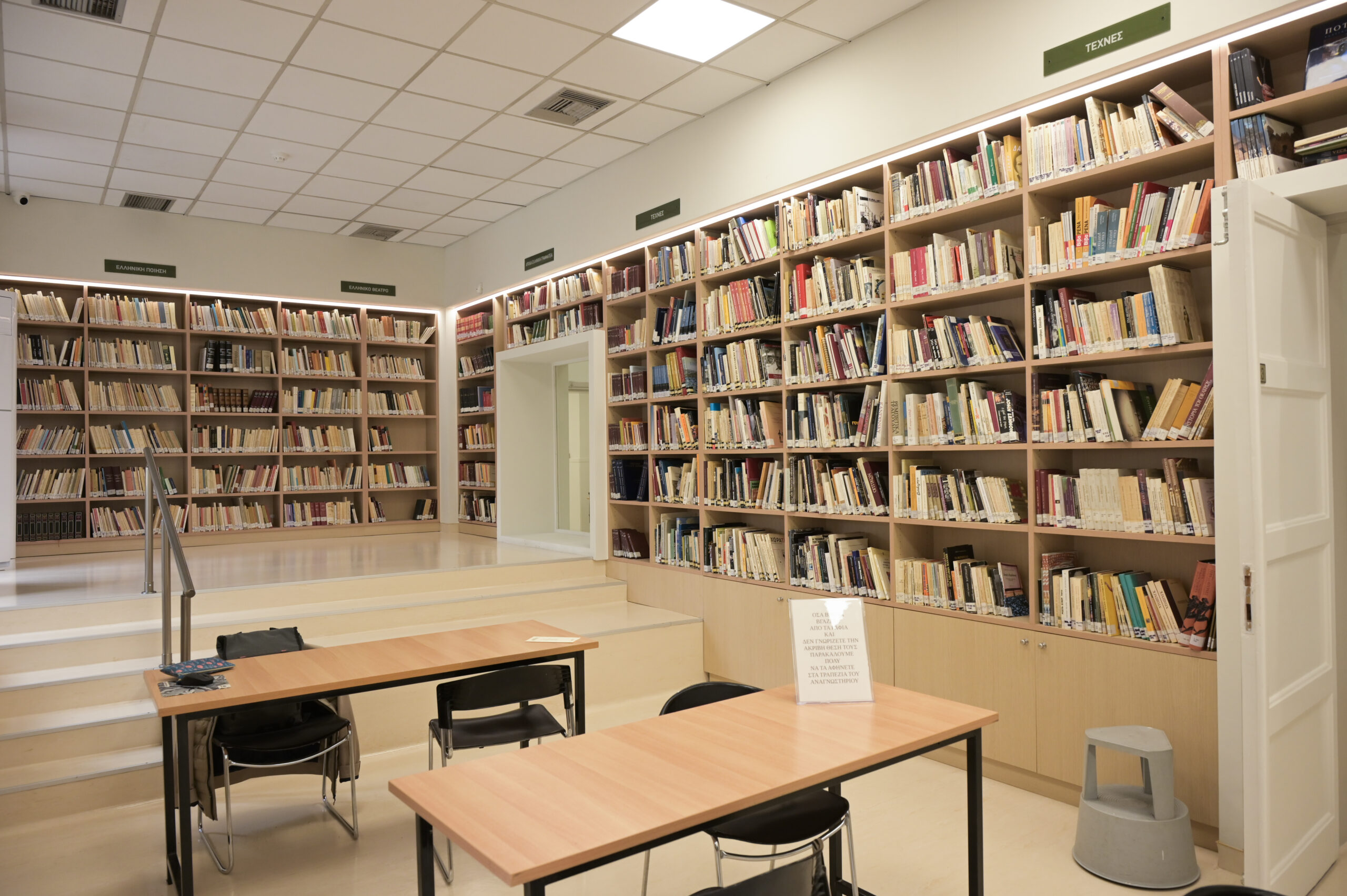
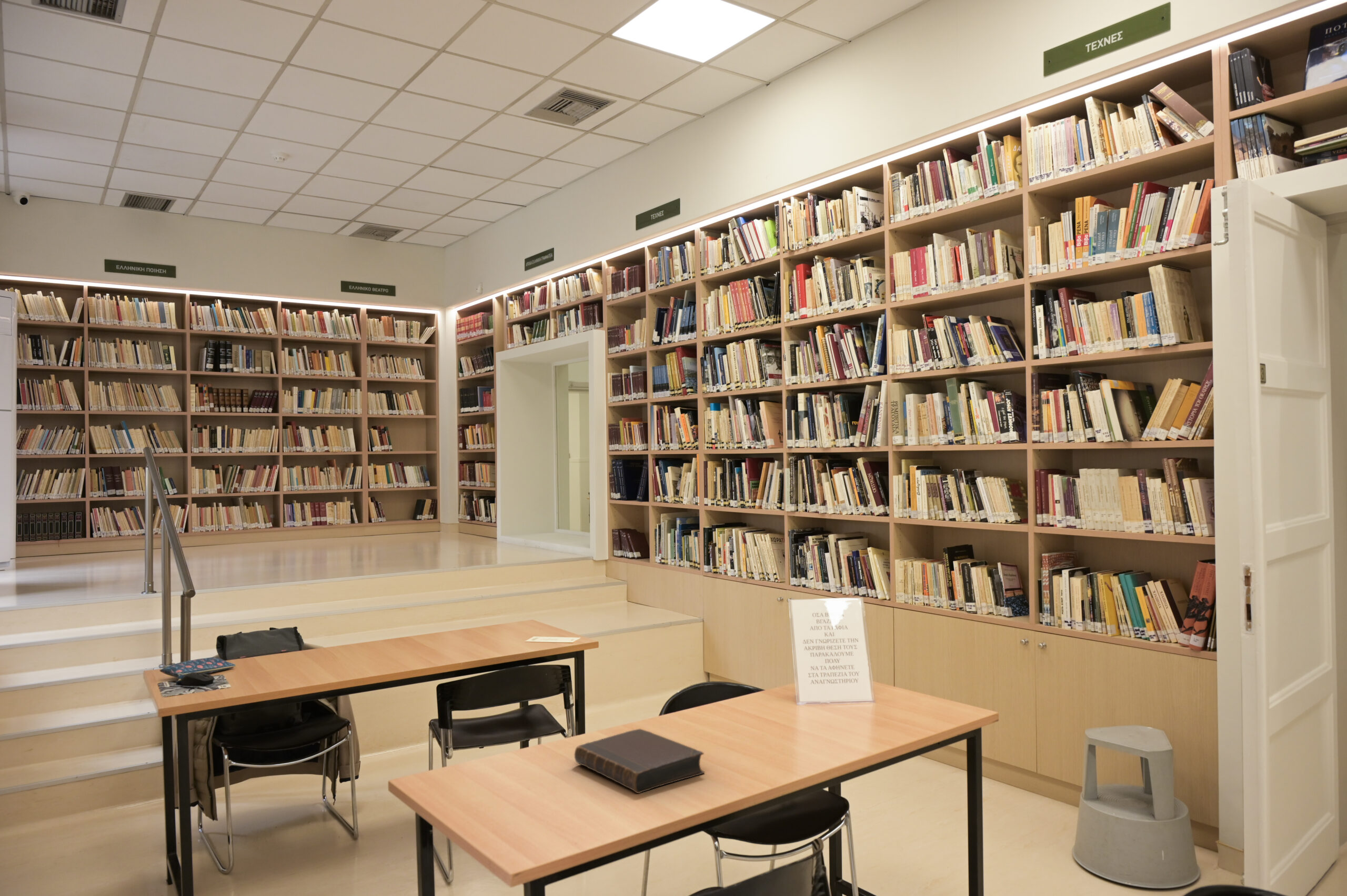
+ book [574,728,705,794]
